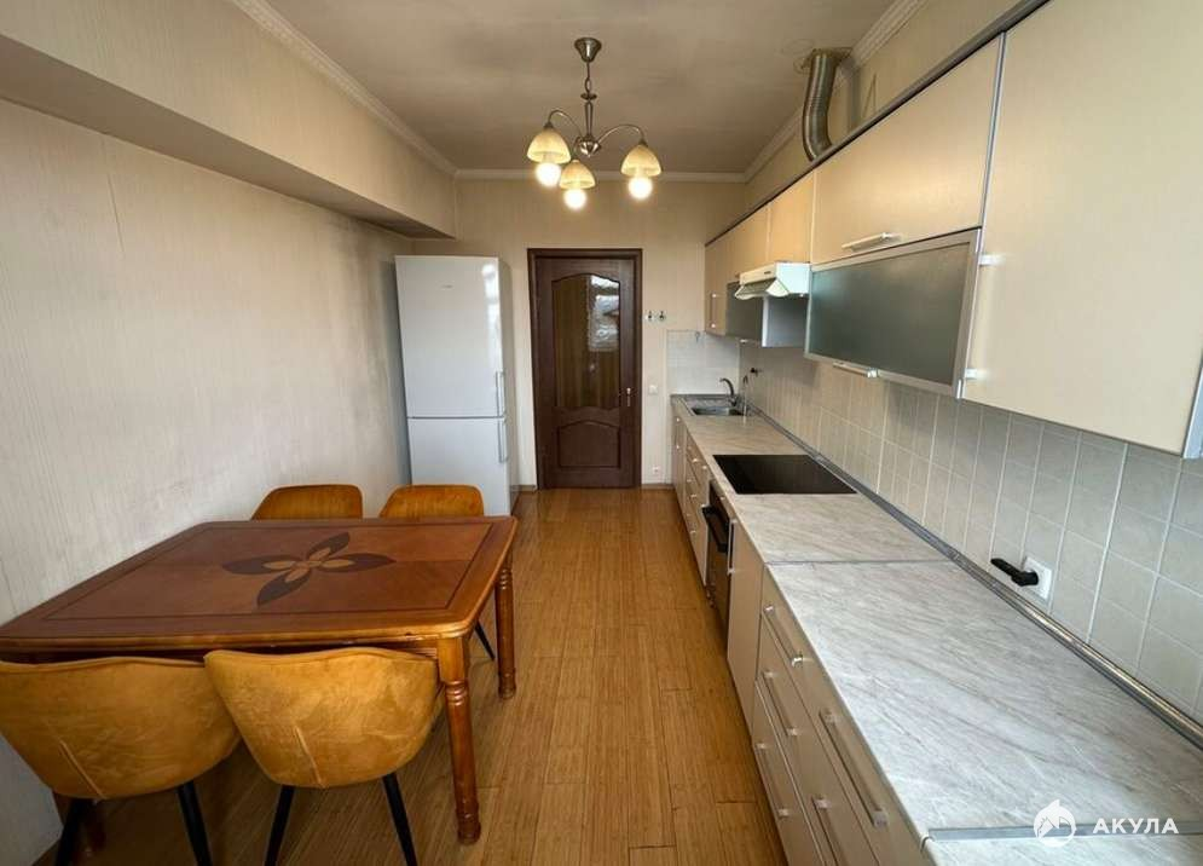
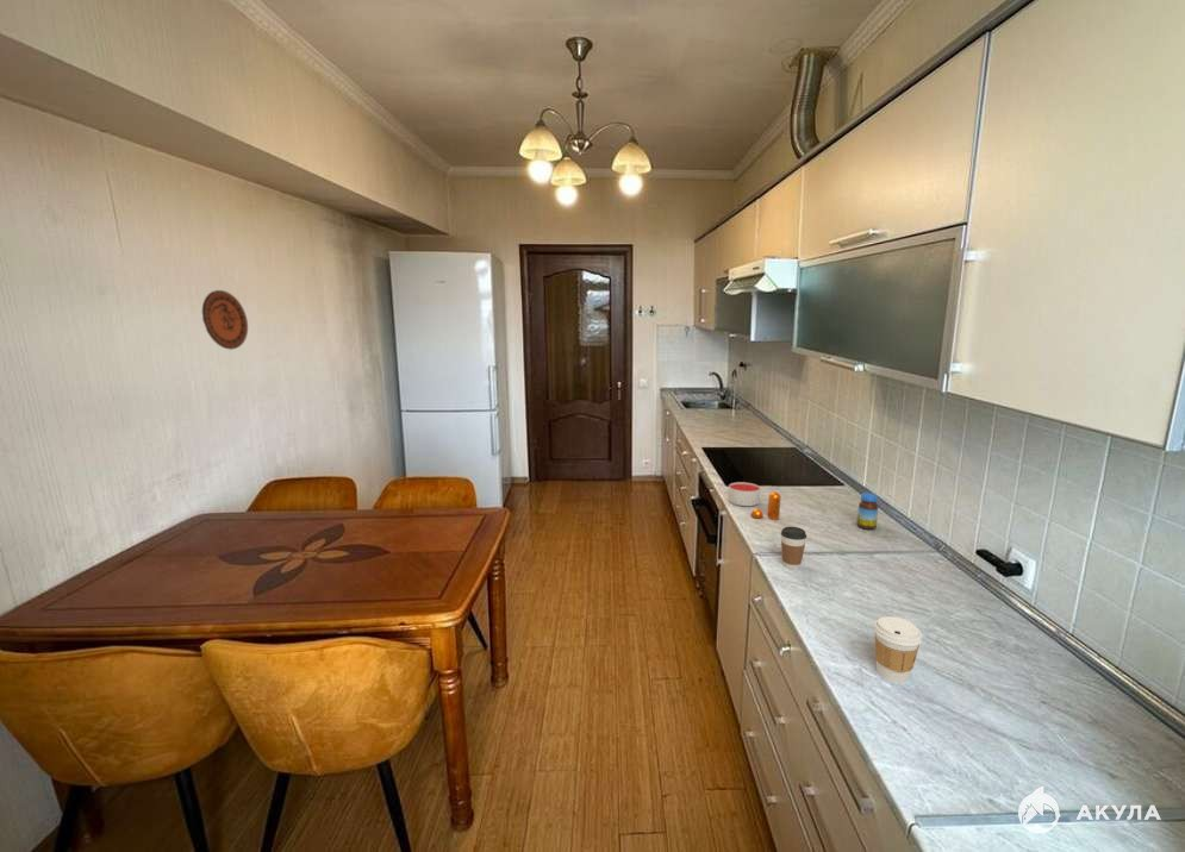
+ decorative plate [201,289,249,351]
+ pepper shaker [750,490,781,520]
+ jar [856,491,879,531]
+ coffee cup [873,615,923,684]
+ coffee cup [780,526,807,571]
+ candle [728,481,761,507]
